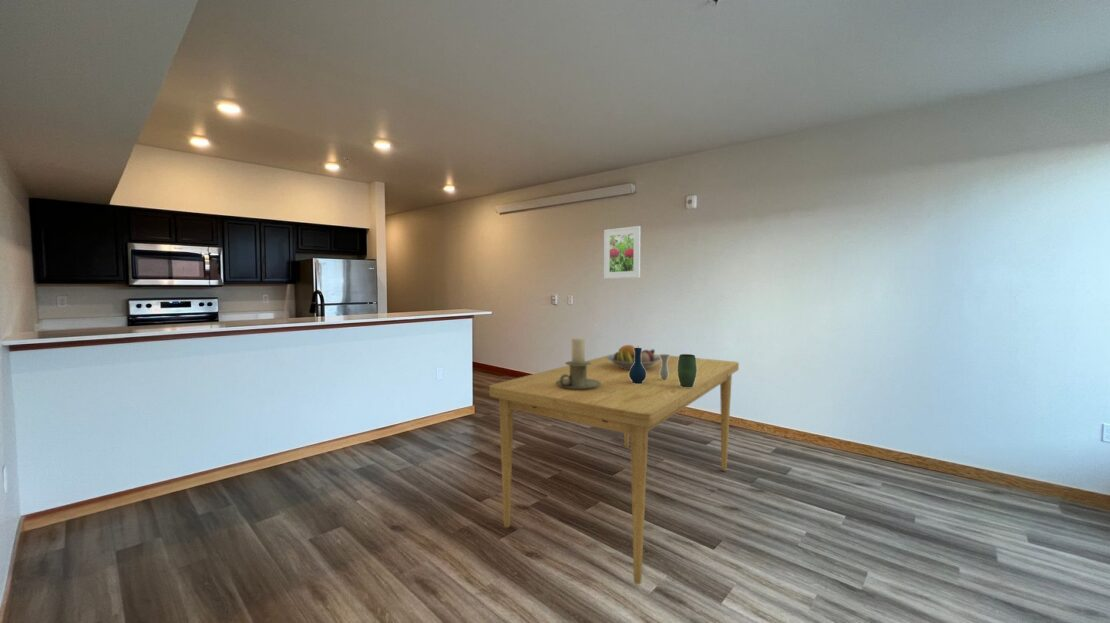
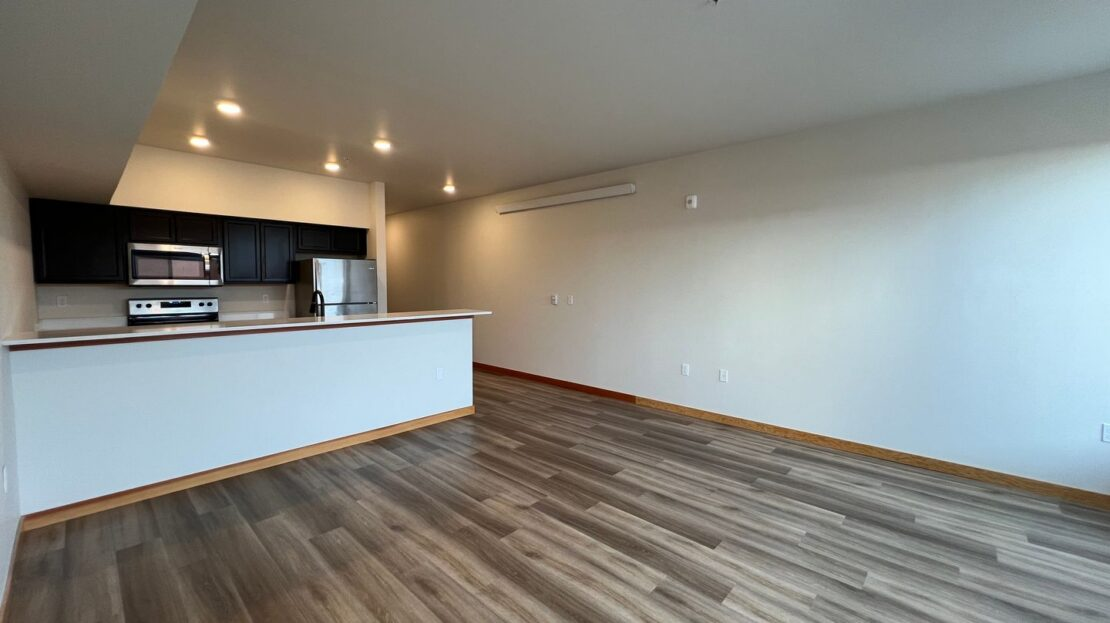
- fruit bowl [607,344,661,369]
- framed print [603,225,641,280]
- vase [629,347,697,387]
- dining table [489,353,740,585]
- candle holder [556,337,601,390]
